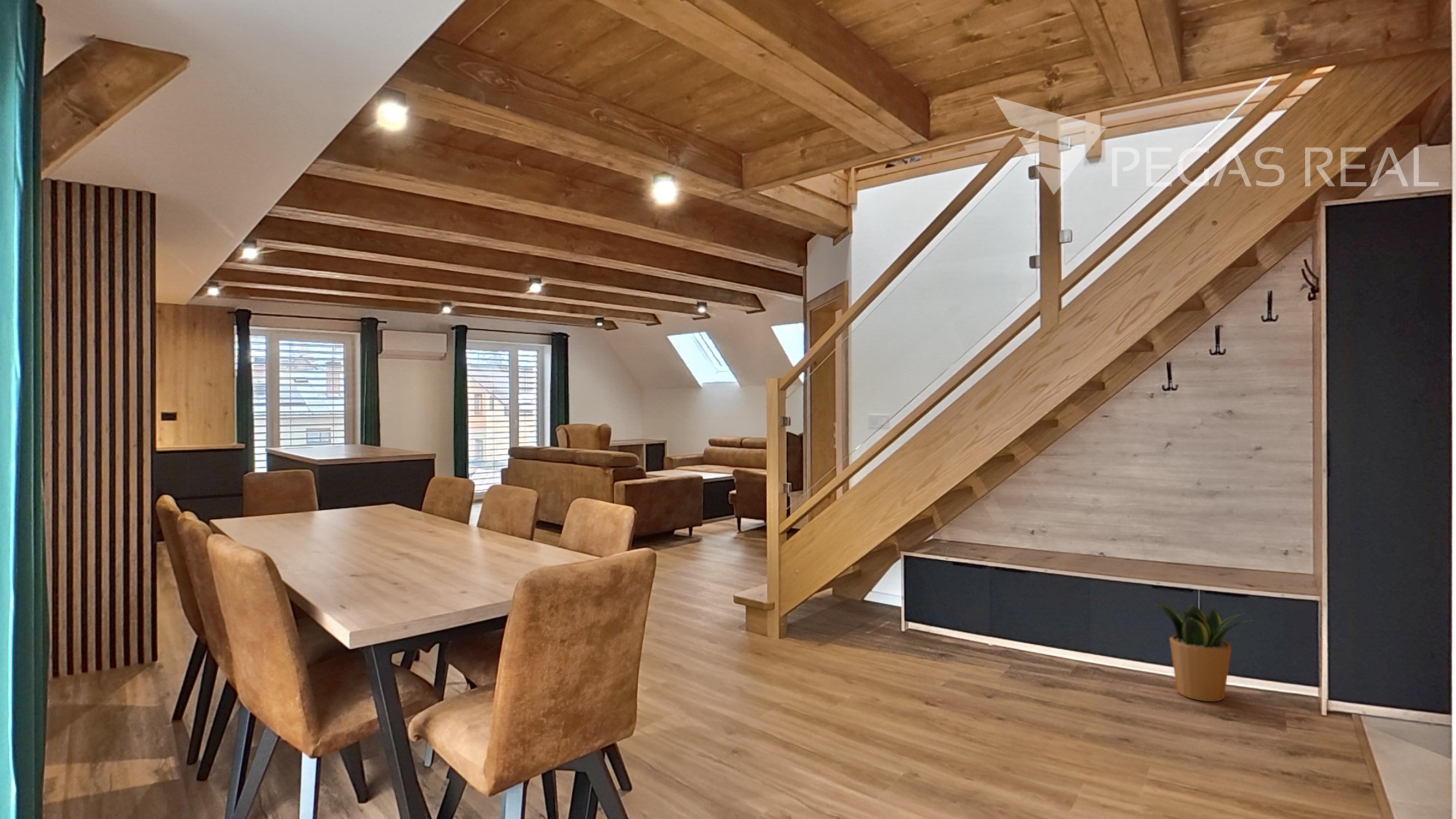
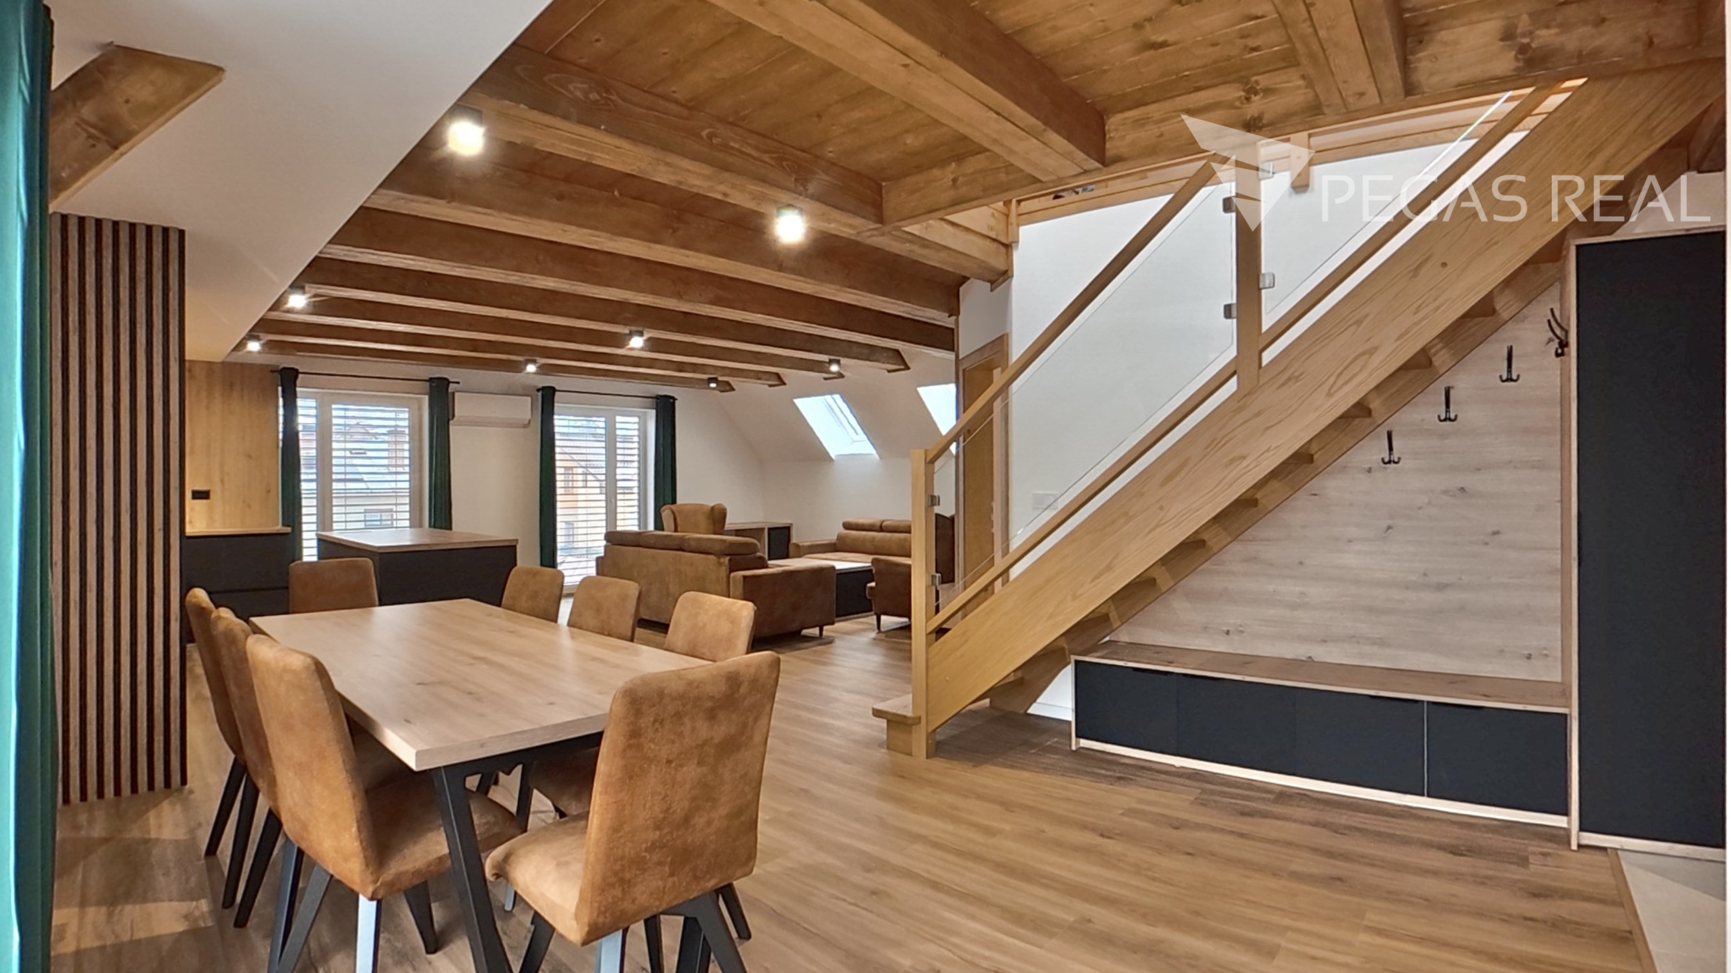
- potted plant [1151,598,1254,702]
